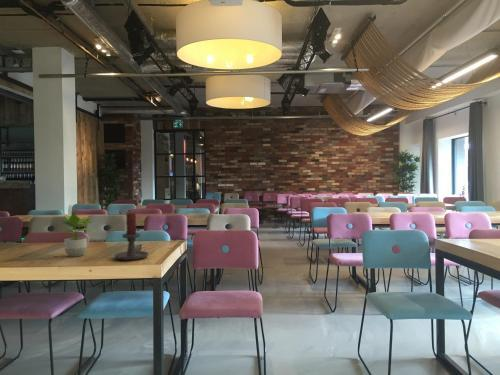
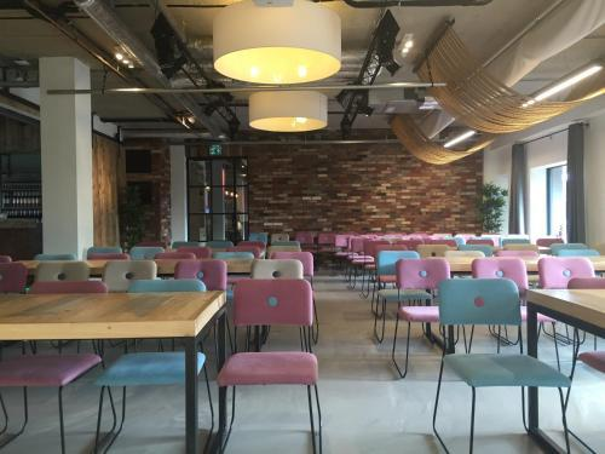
- potted plant [59,212,97,258]
- candle holder [113,211,150,261]
